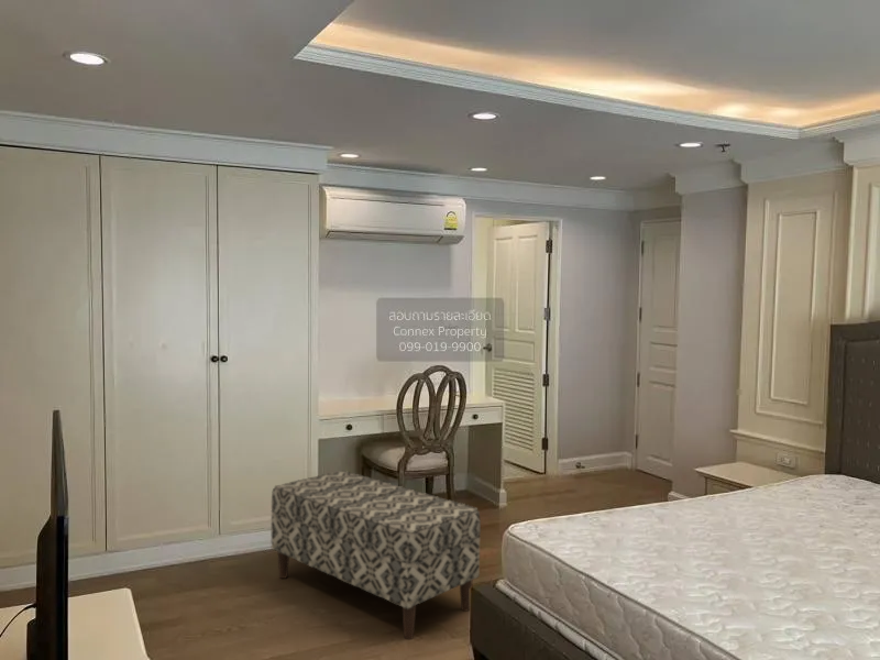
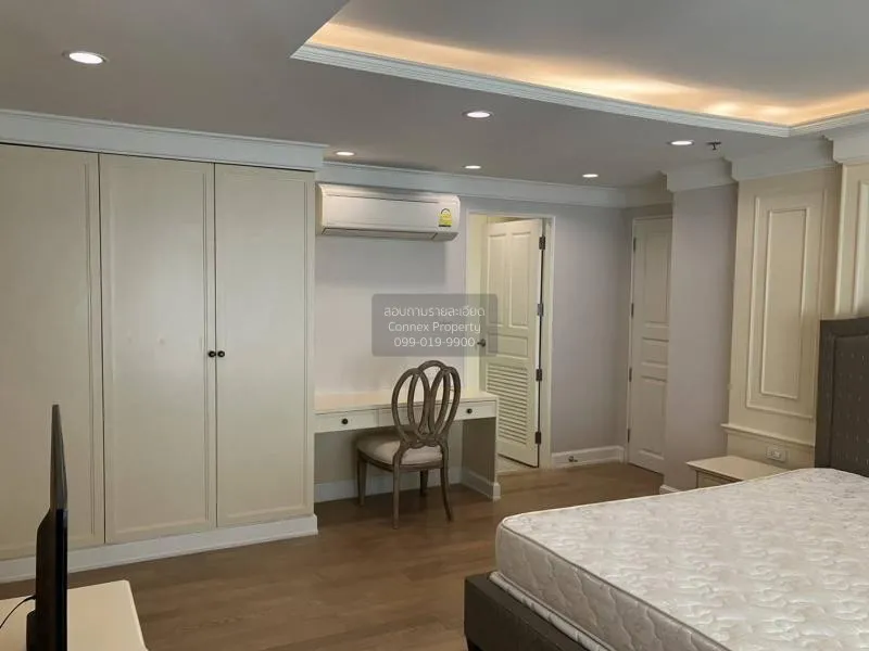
- bench [271,470,482,640]
